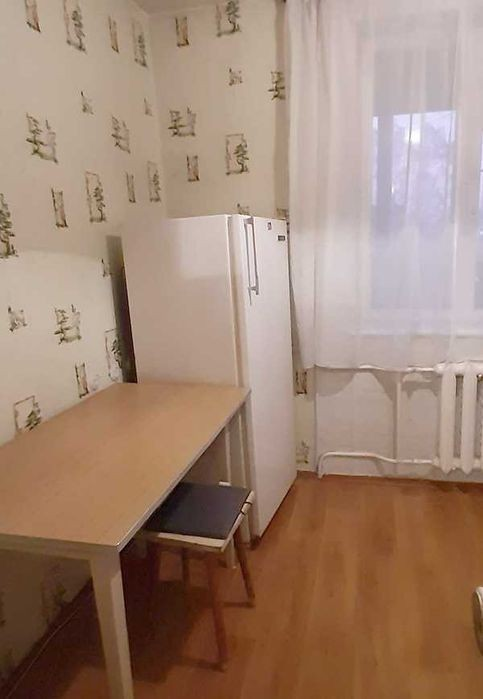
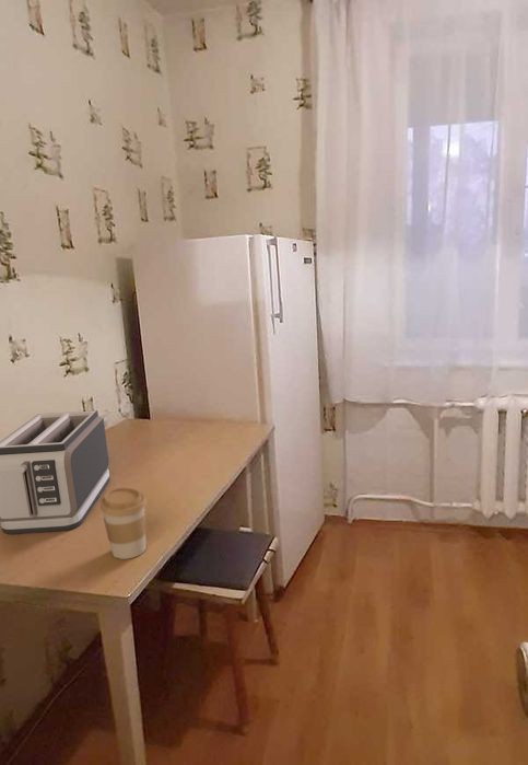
+ coffee cup [98,486,148,560]
+ toaster [0,409,110,535]
